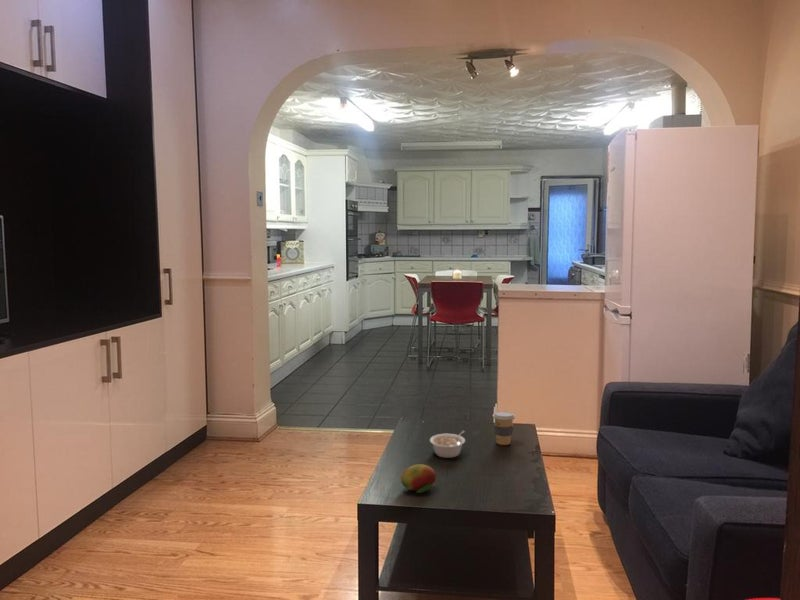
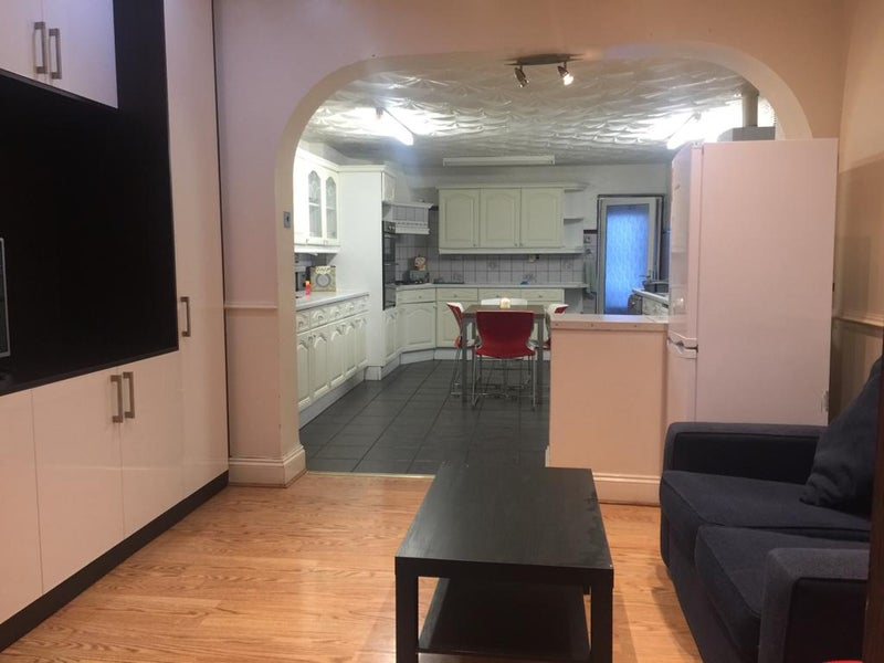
- legume [429,430,466,459]
- fruit [400,463,437,494]
- coffee cup [492,410,516,446]
